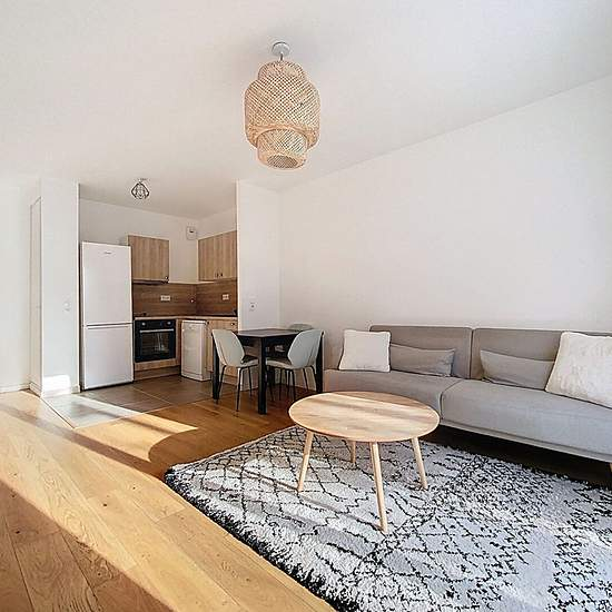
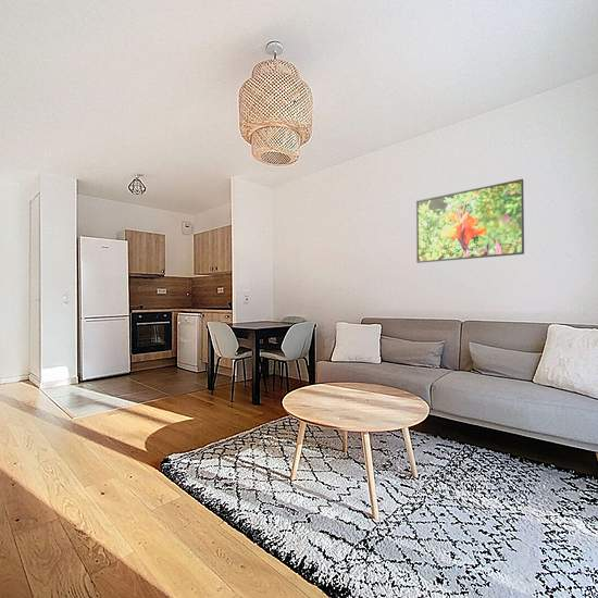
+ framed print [415,178,525,264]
